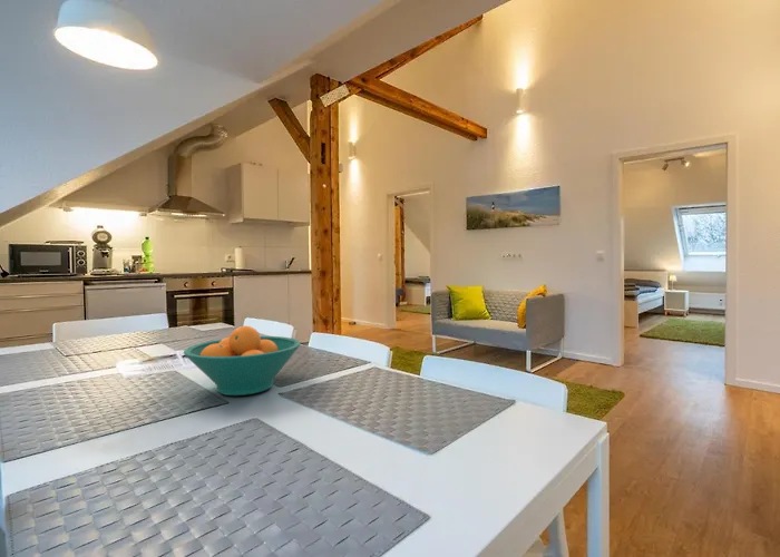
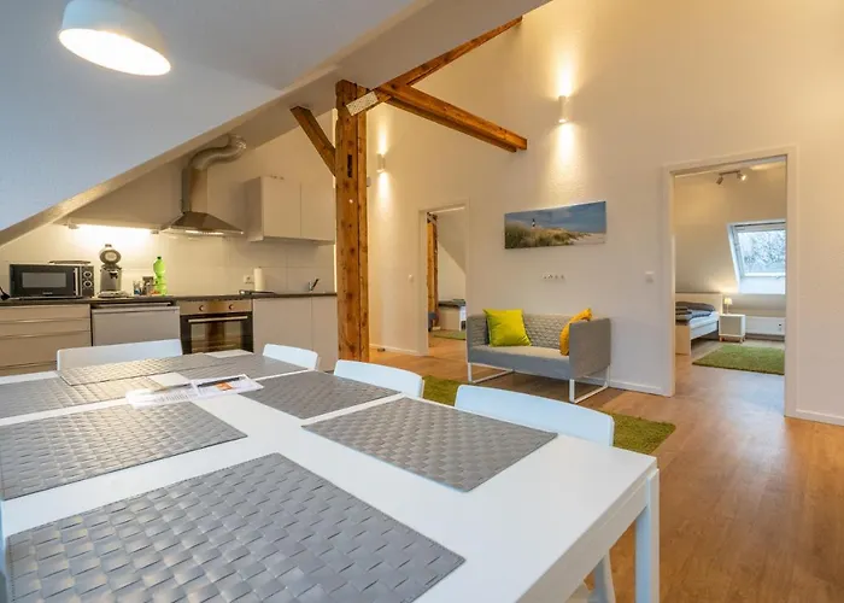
- fruit bowl [183,325,302,397]
